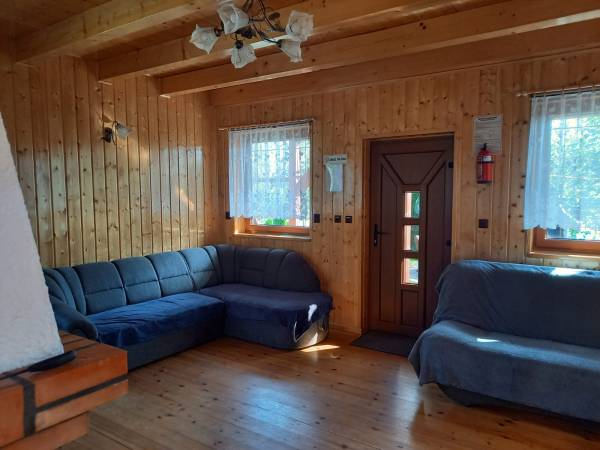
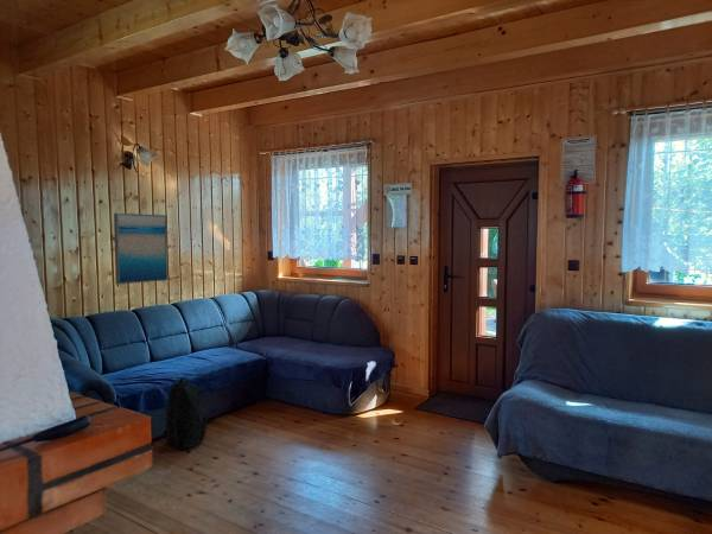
+ wall art [113,212,169,285]
+ backpack [163,376,209,451]
